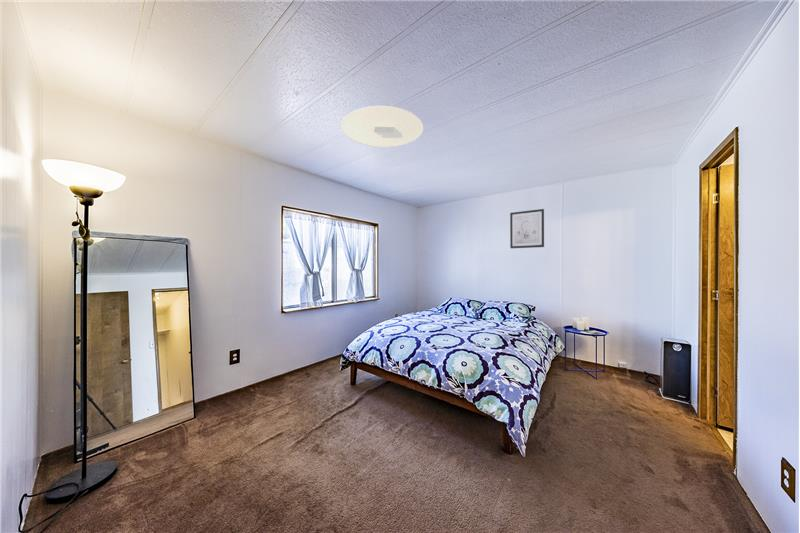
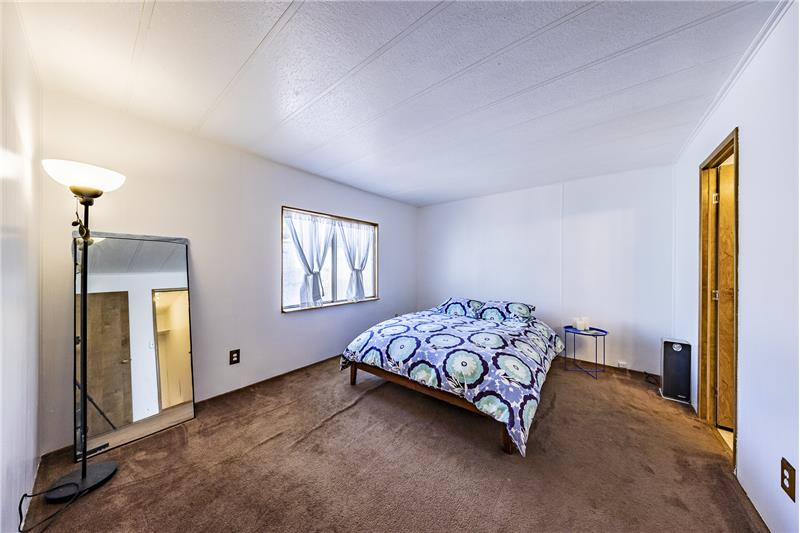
- wall art [509,208,545,249]
- ceiling light [340,105,424,148]
